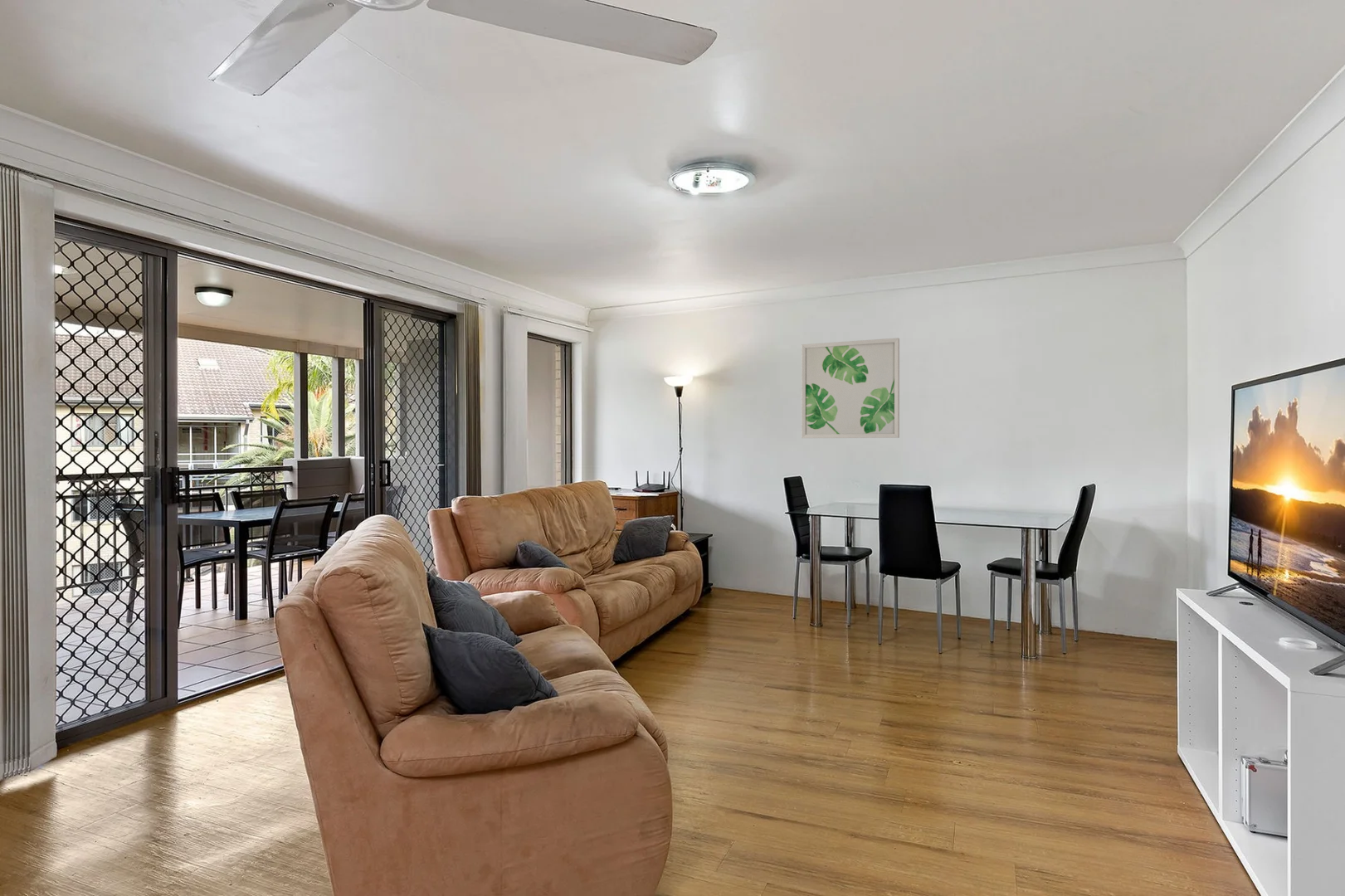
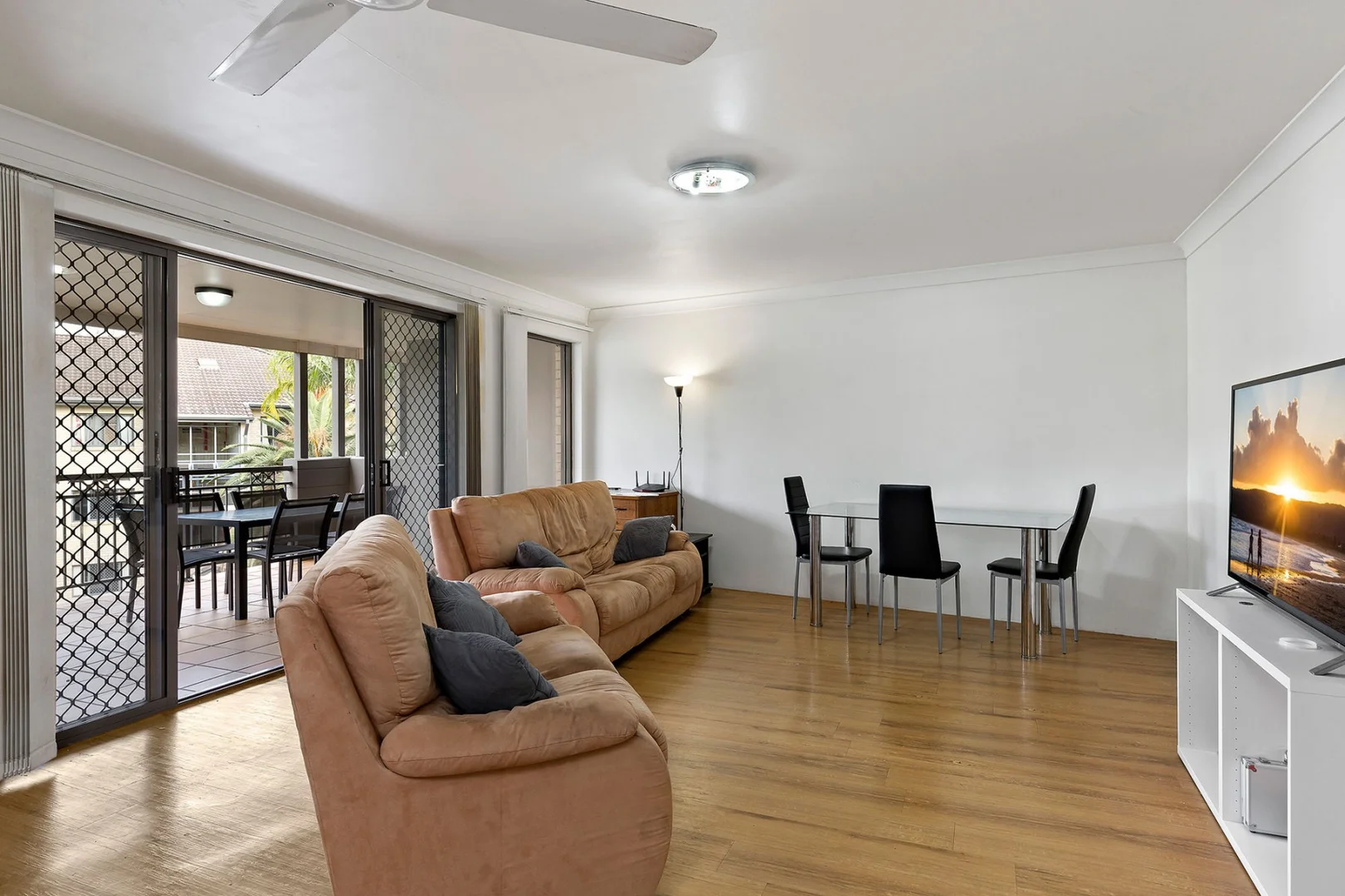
- wall art [801,337,900,439]
